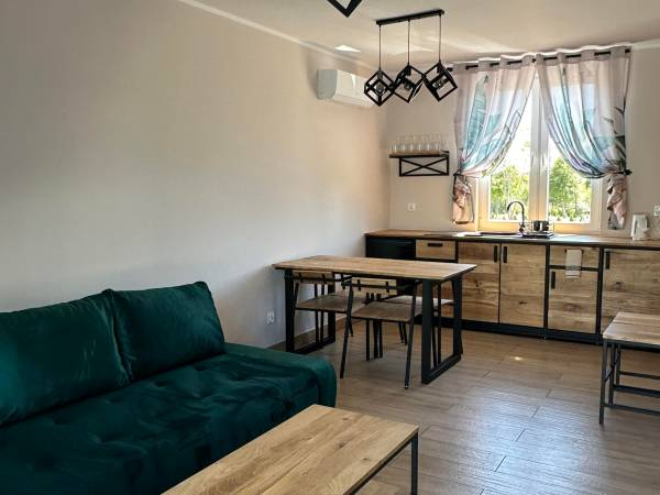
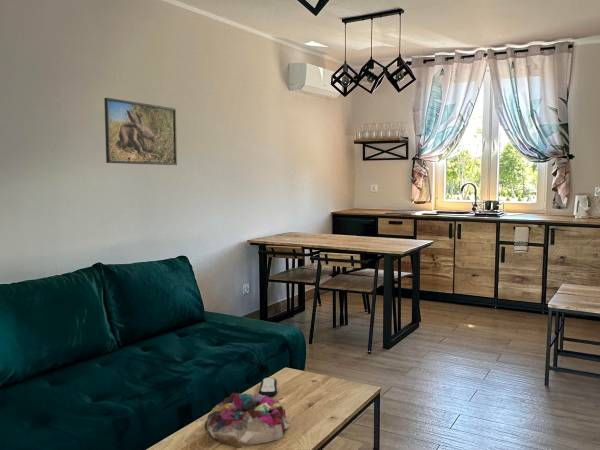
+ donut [204,392,290,449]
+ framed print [103,97,178,166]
+ remote control [258,377,278,397]
